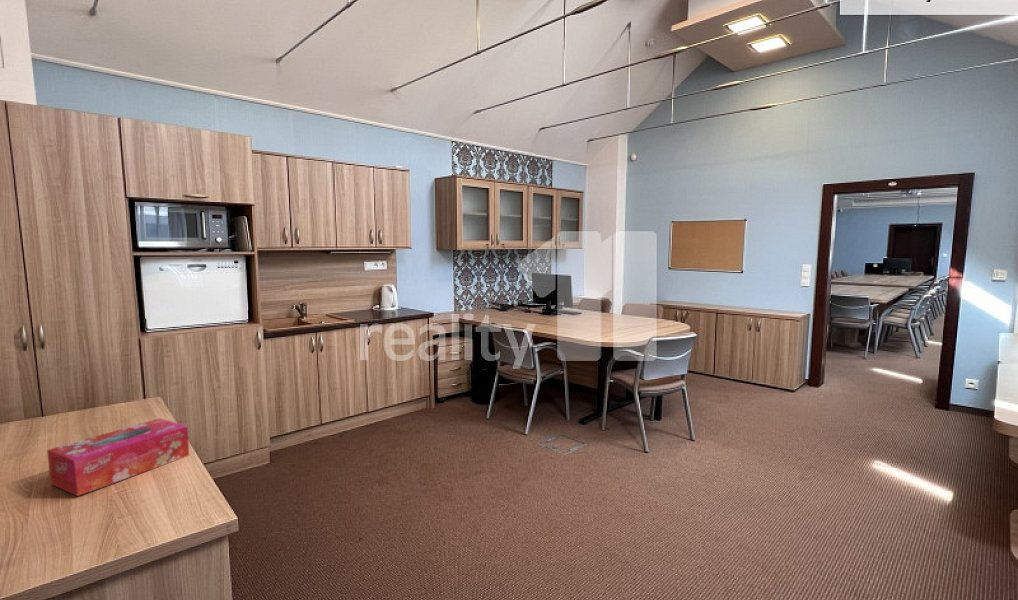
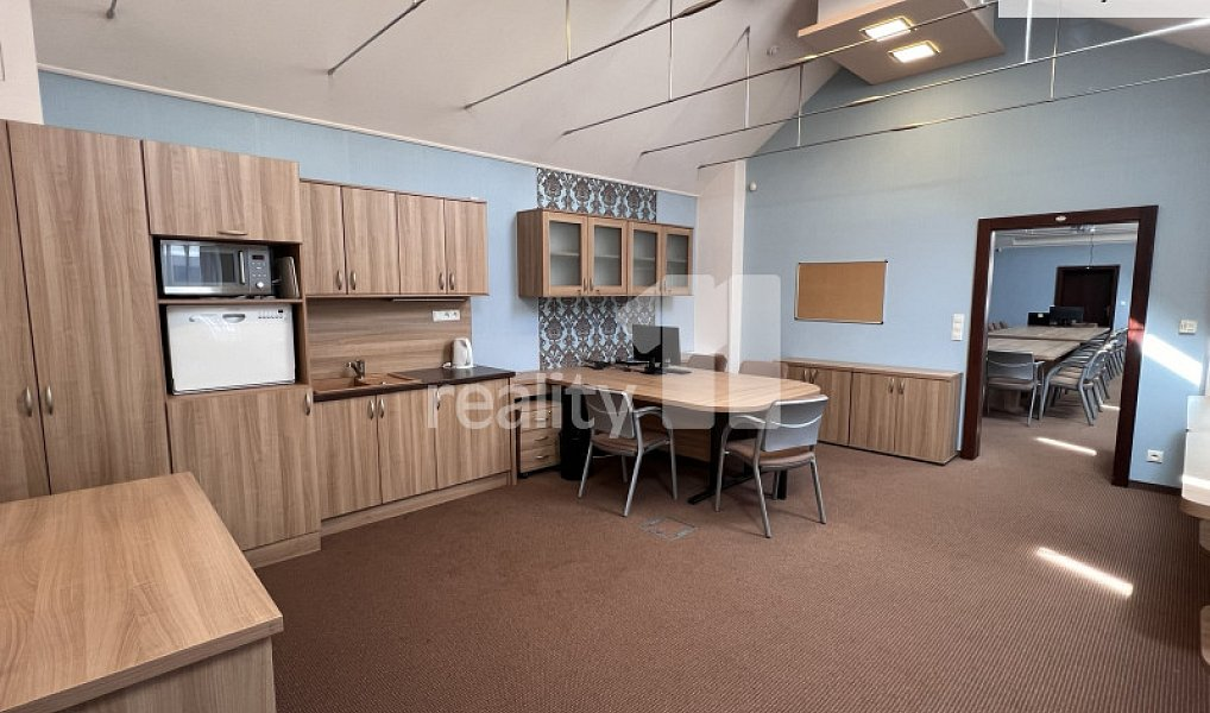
- tissue box [46,417,190,497]
